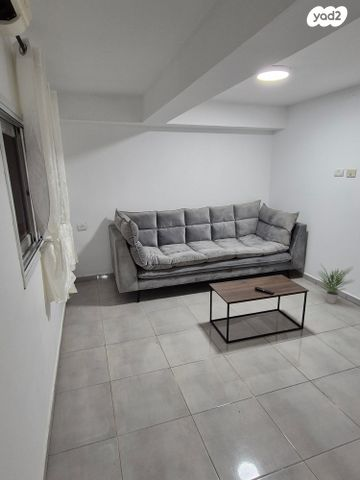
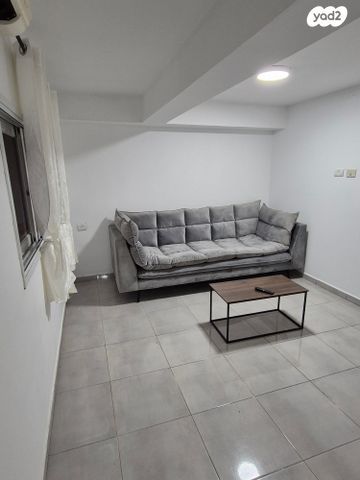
- potted plant [316,264,354,305]
